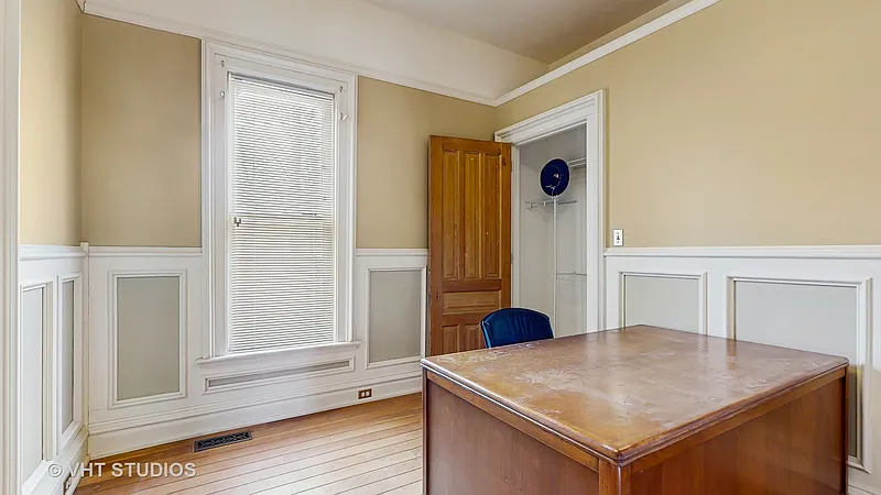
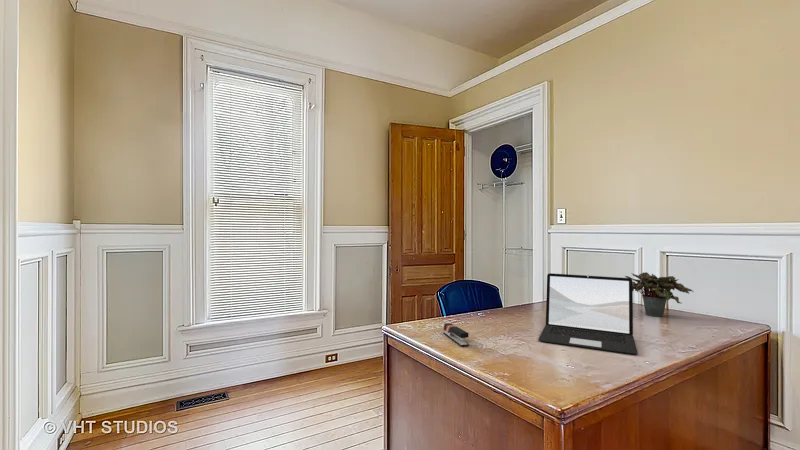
+ laptop [537,272,639,355]
+ potted plant [624,271,695,318]
+ stapler [442,322,470,348]
